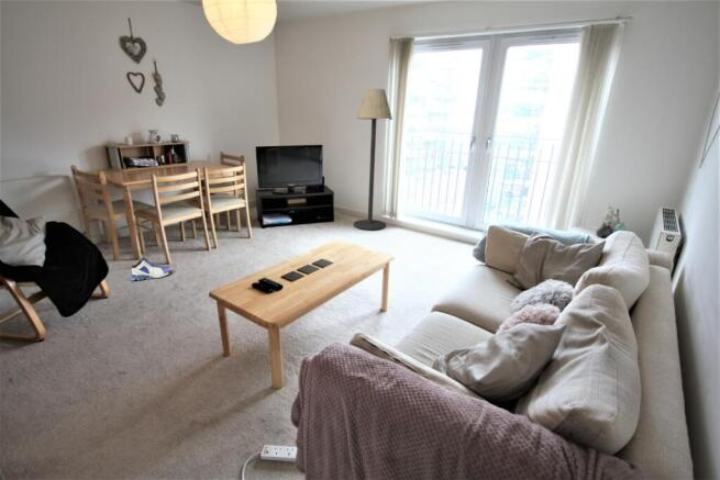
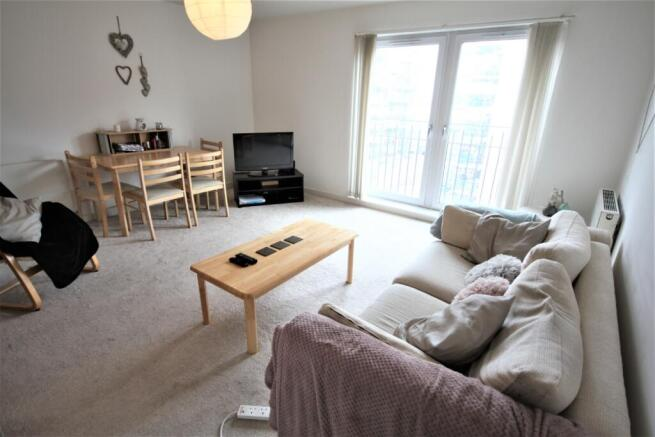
- sneaker [130,257,170,281]
- floor lamp [353,88,394,231]
